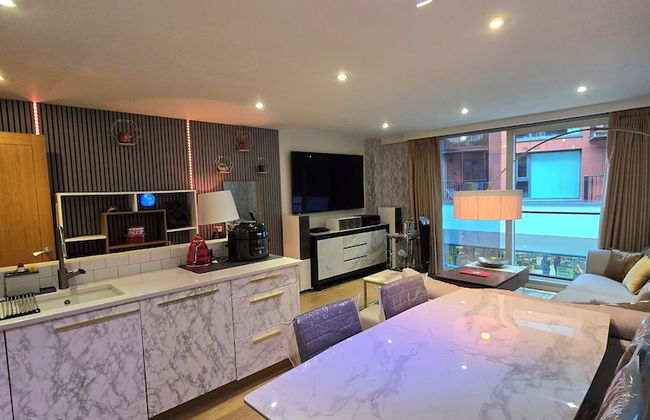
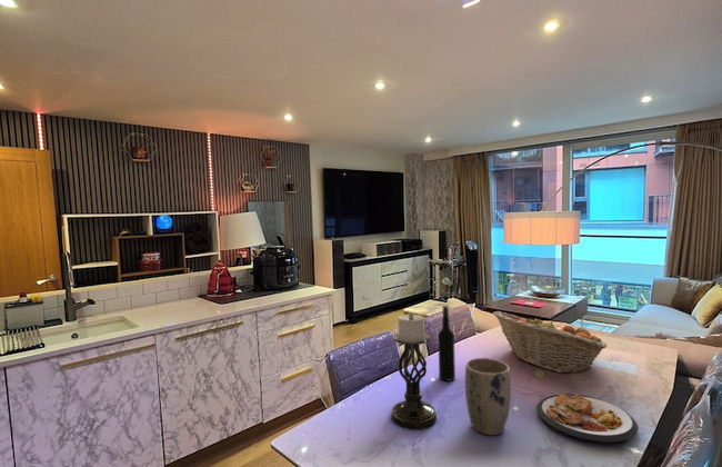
+ fruit basket [492,310,609,374]
+ plant pot [464,357,512,436]
+ wine bottle [437,305,457,382]
+ plate [537,393,639,444]
+ candle holder [390,311,438,430]
